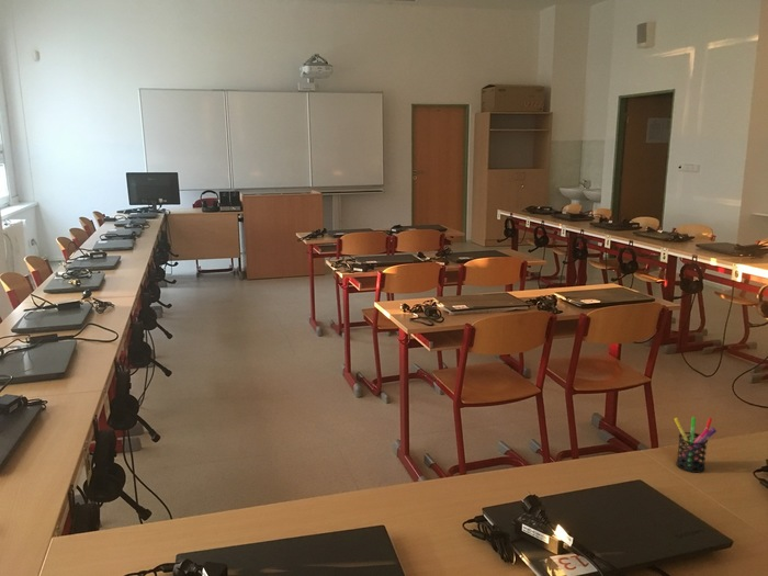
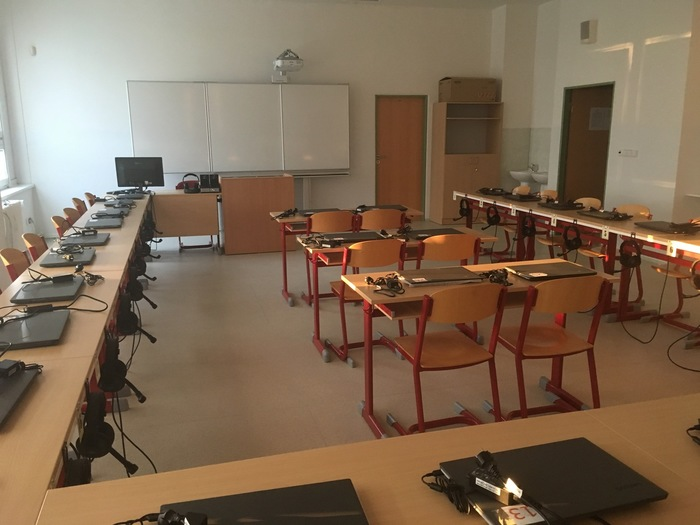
- pen holder [674,416,718,474]
